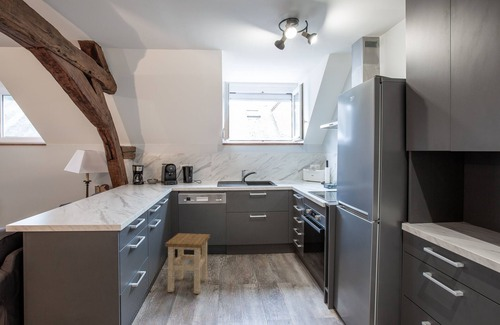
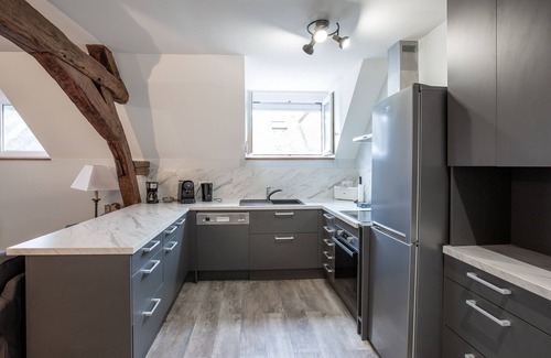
- stool [164,232,211,295]
